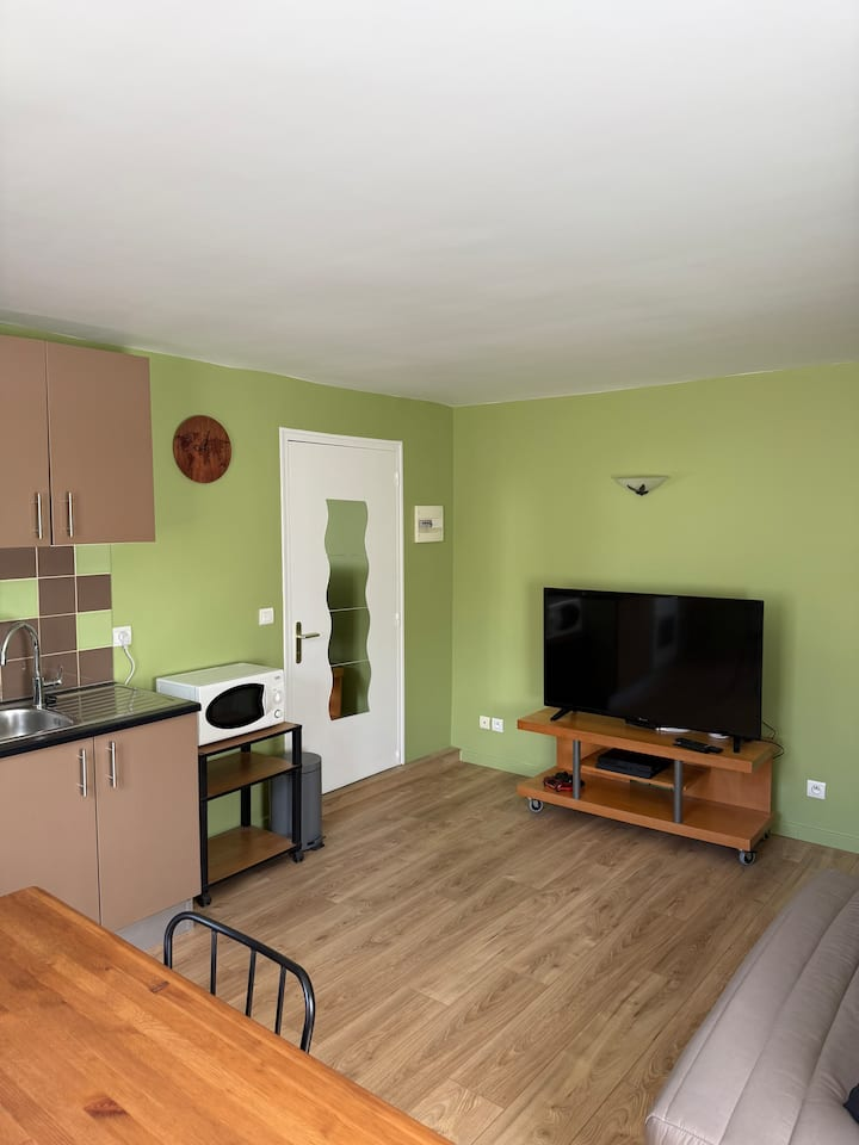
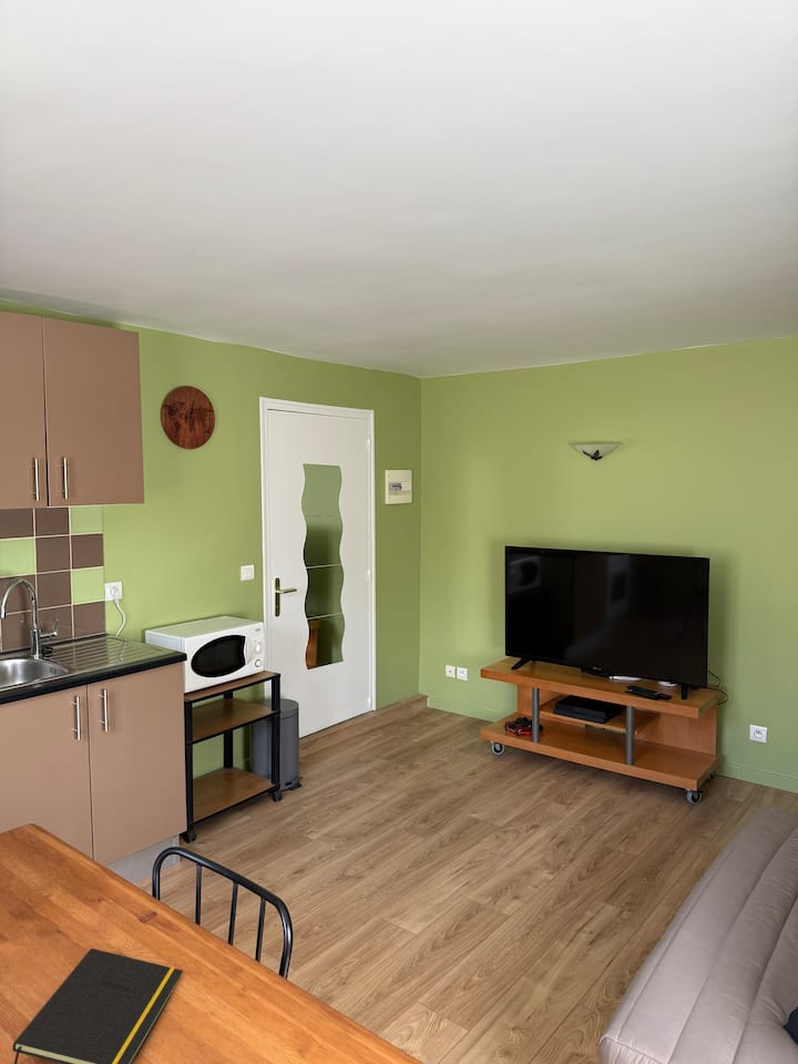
+ notepad [11,948,184,1064]
